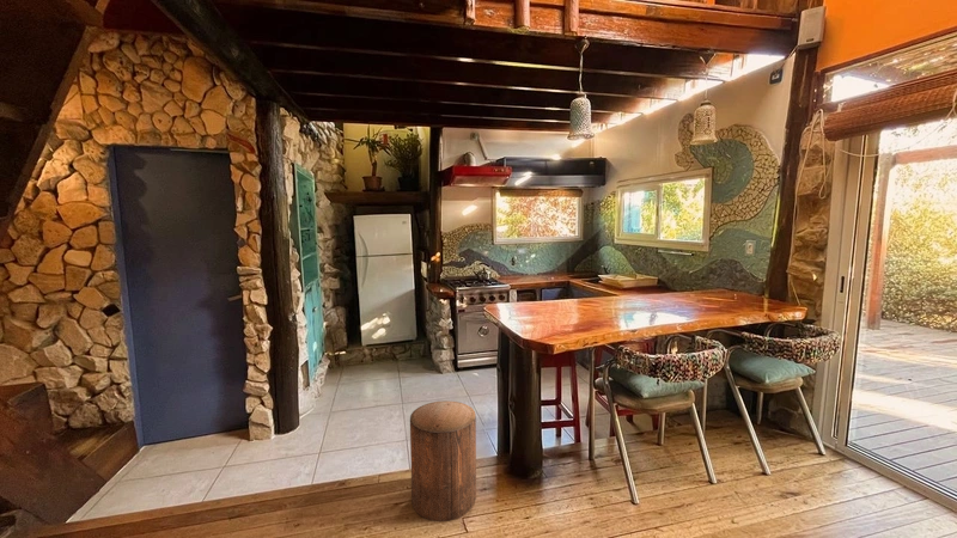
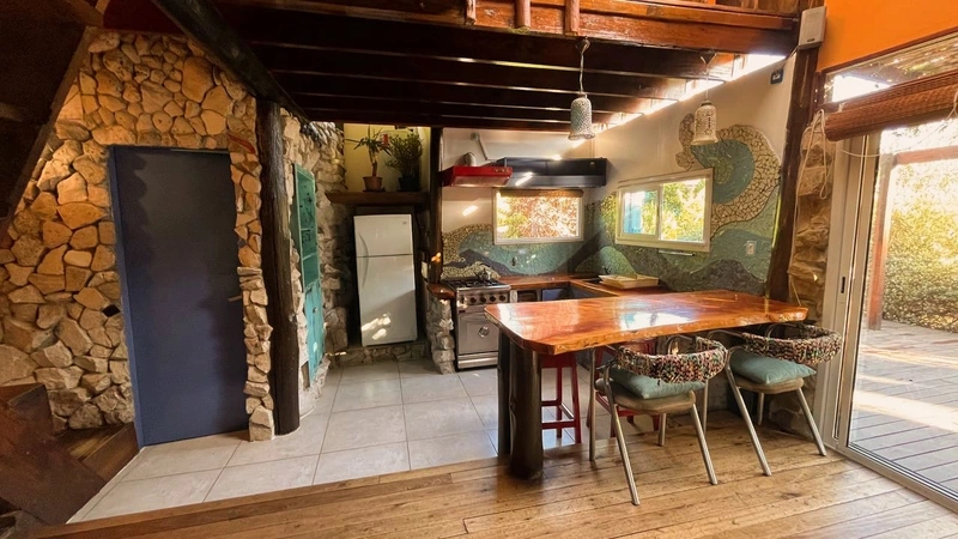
- stool [409,399,477,522]
